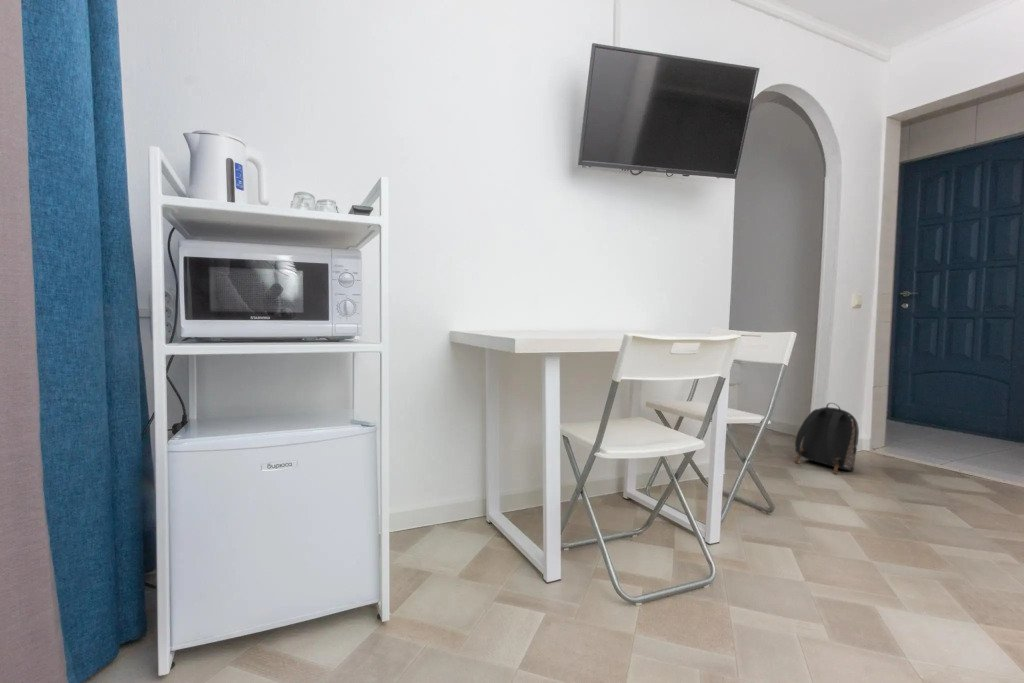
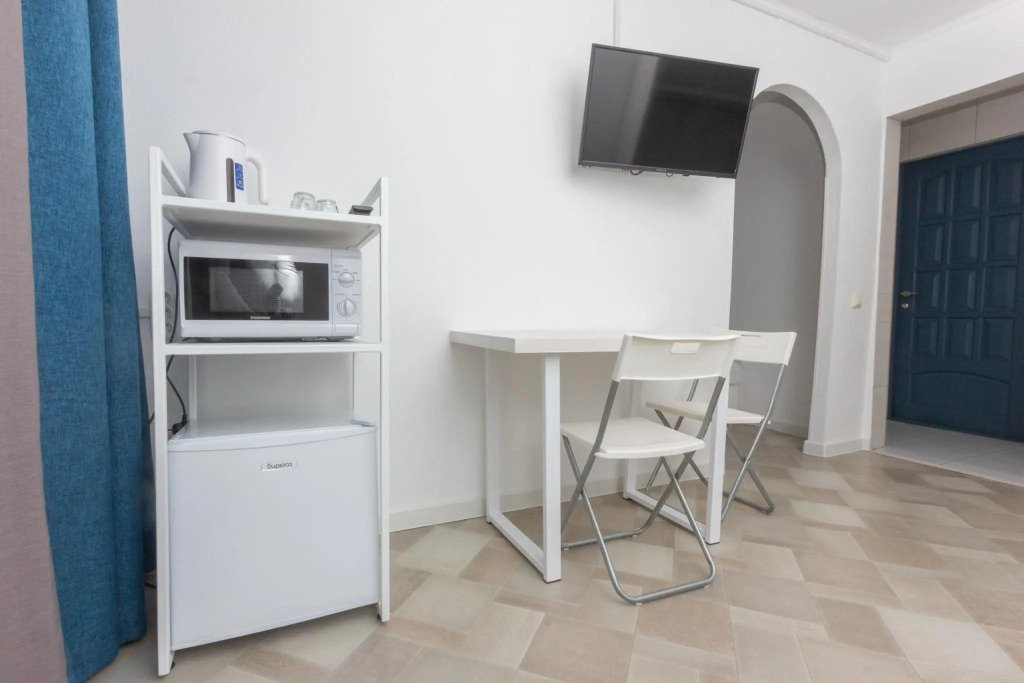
- backpack [794,402,860,475]
